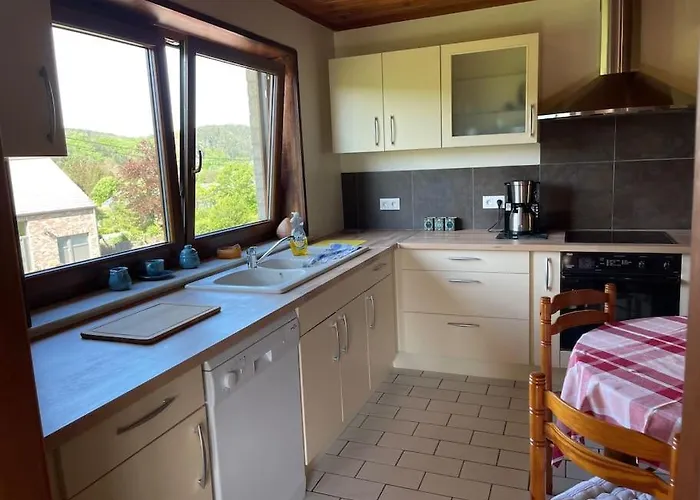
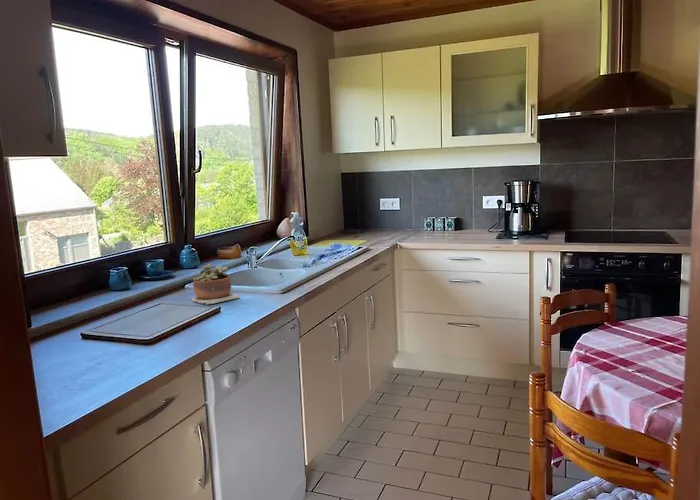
+ succulent plant [191,262,240,306]
